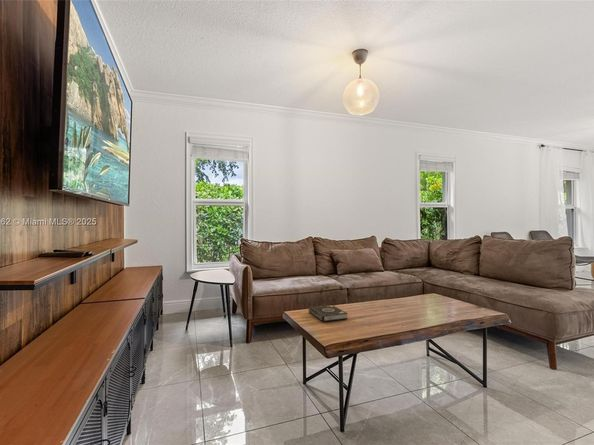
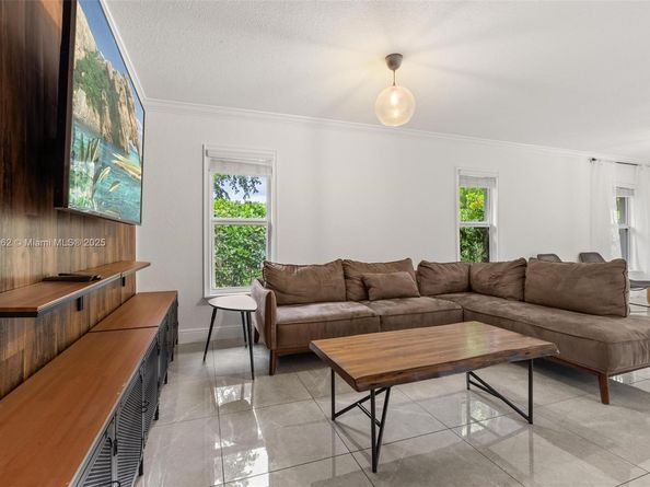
- book [308,304,349,322]
